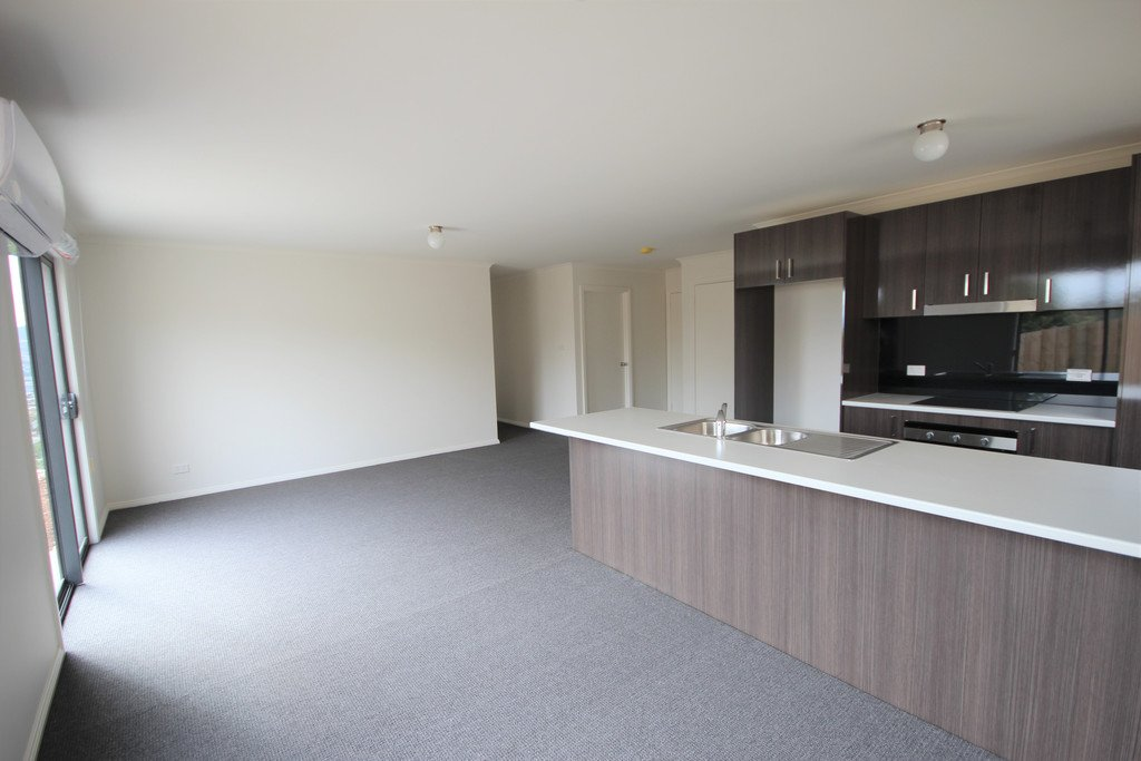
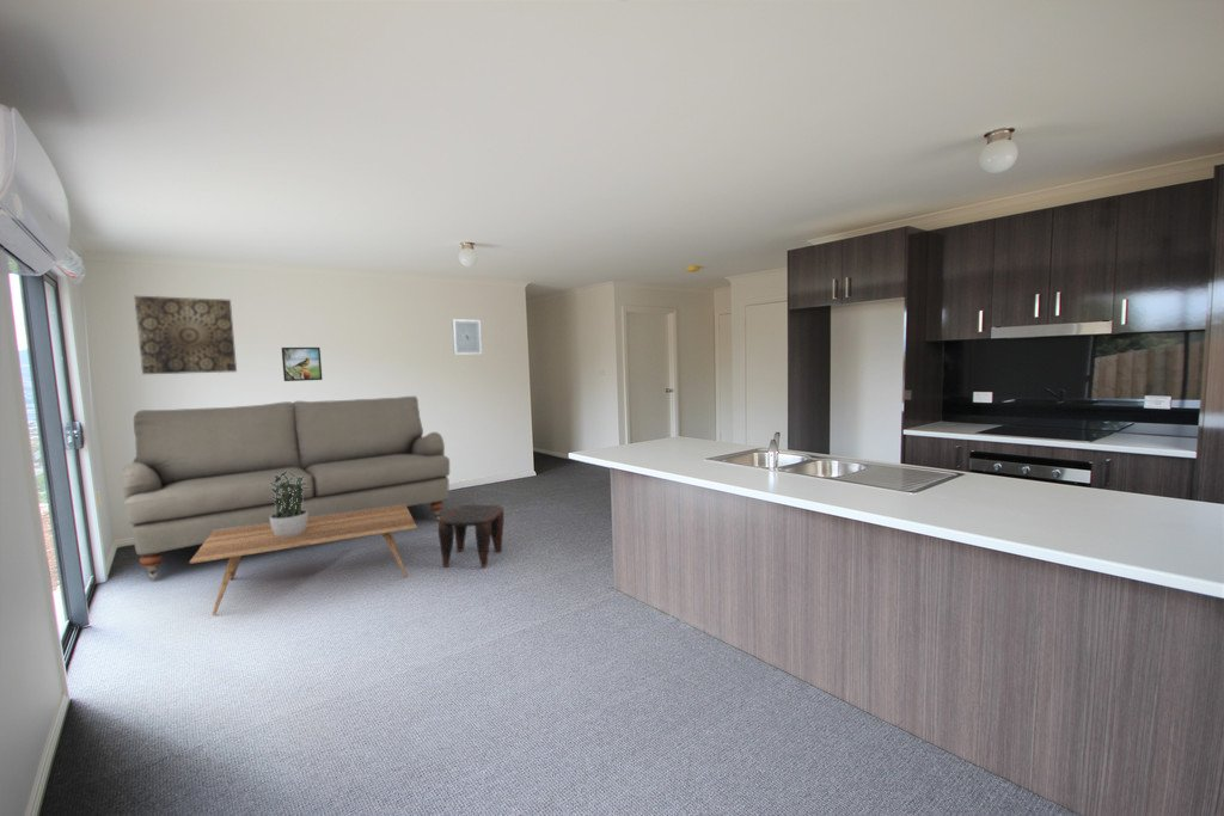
+ potted plant [268,471,310,538]
+ wall art [451,318,483,356]
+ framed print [281,346,323,382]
+ sofa [121,395,451,581]
+ coffee table [188,504,418,616]
+ wall art [133,295,238,375]
+ stool [437,504,506,569]
